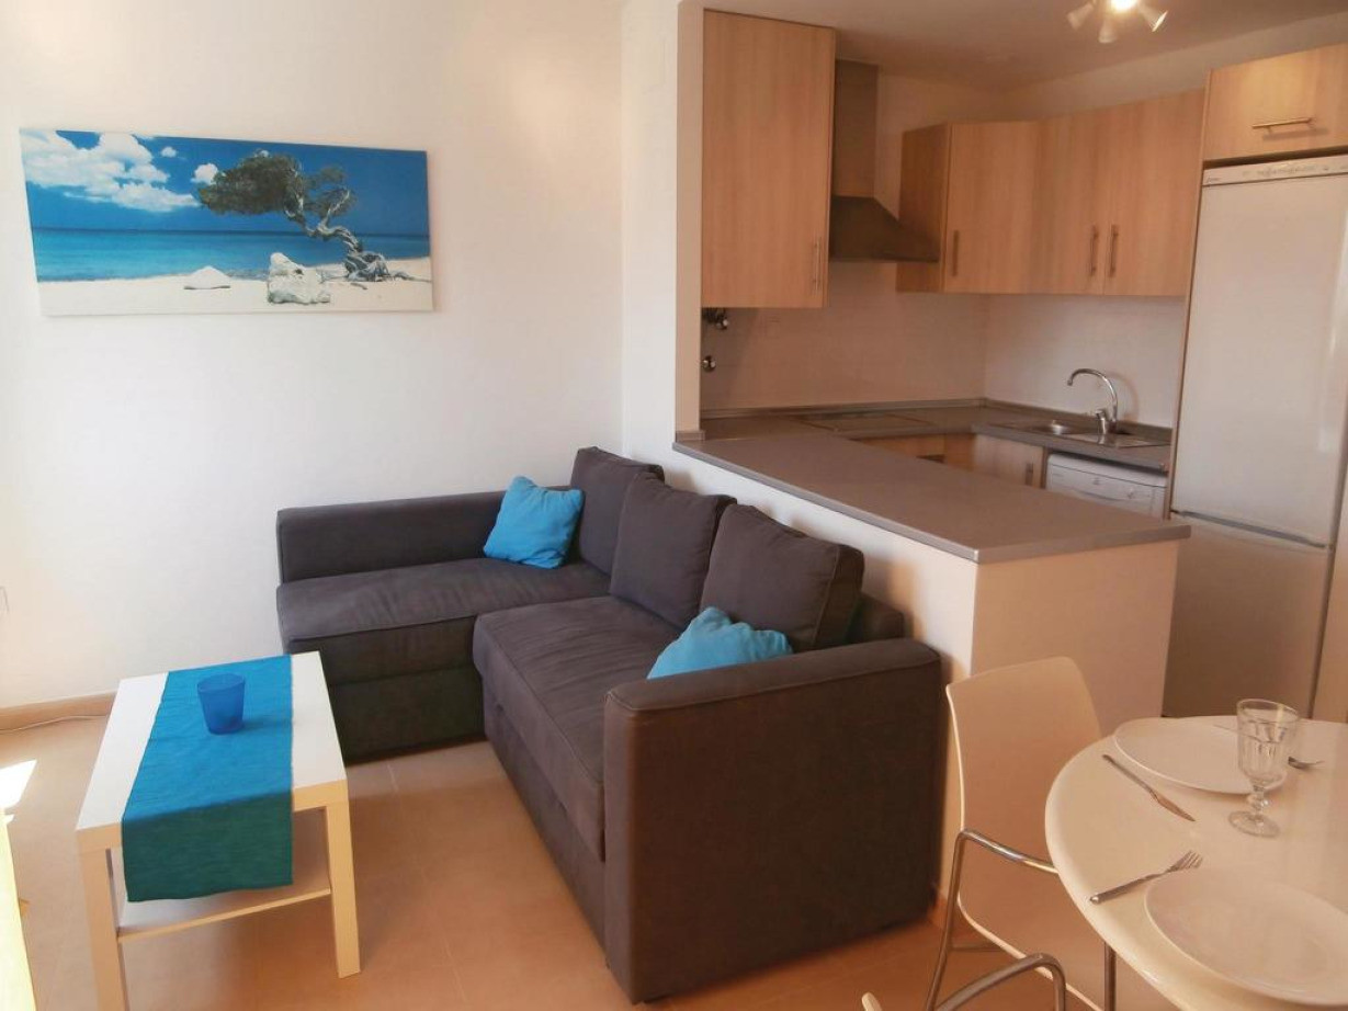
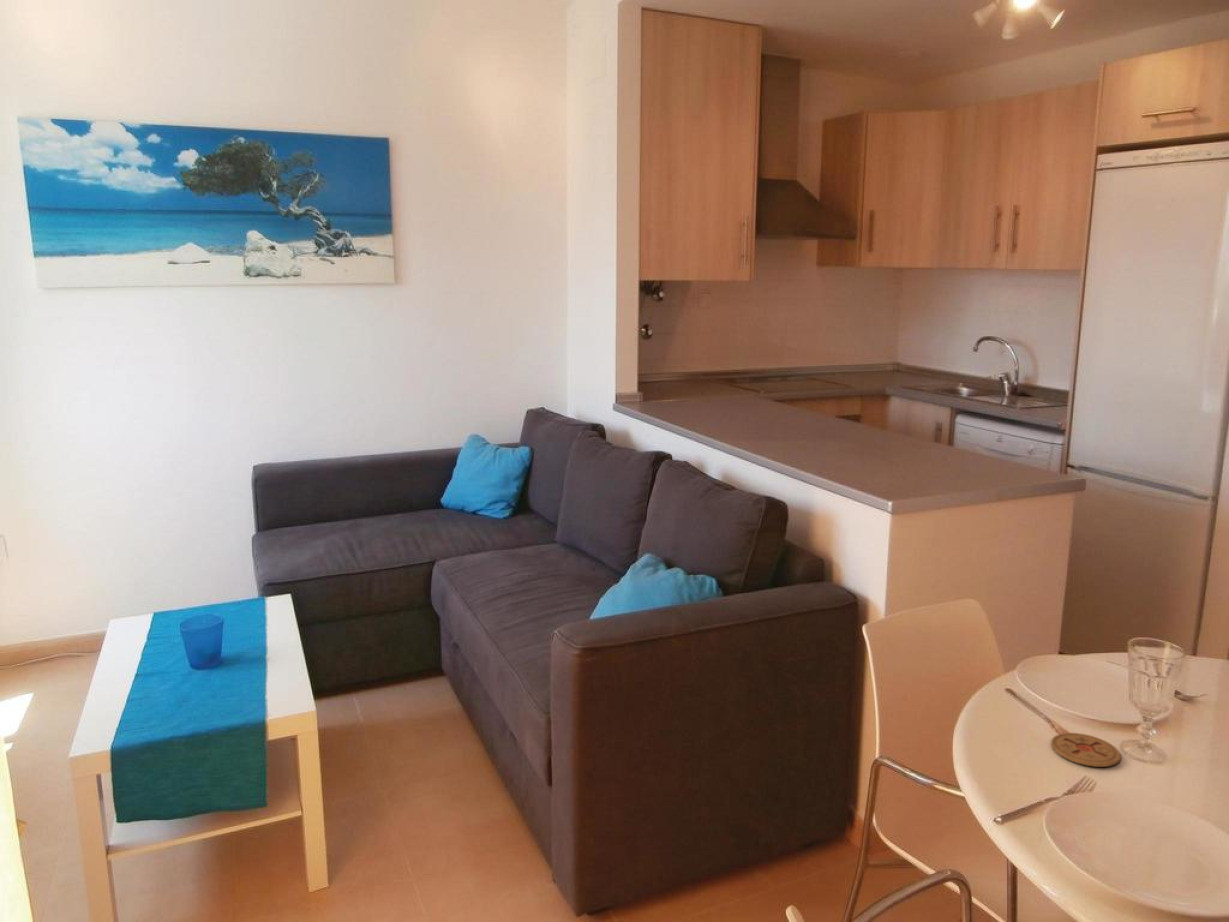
+ coaster [1050,732,1121,768]
